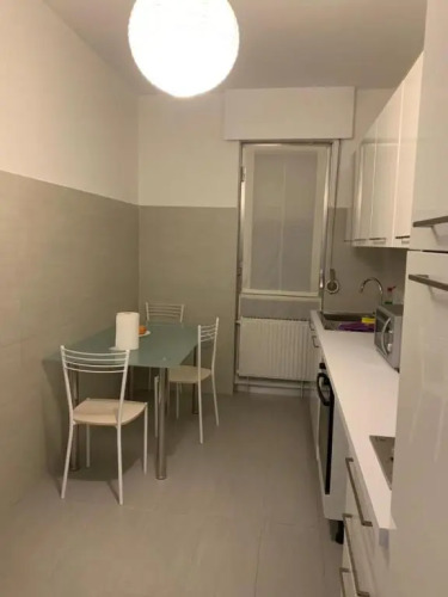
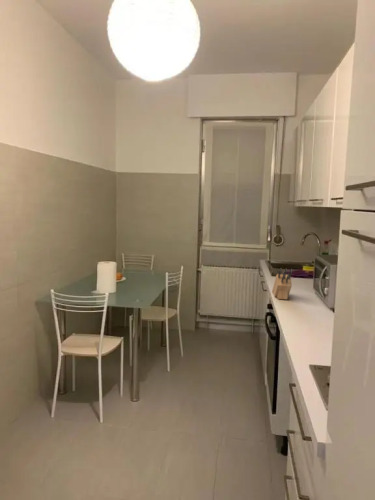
+ knife block [271,267,293,300]
